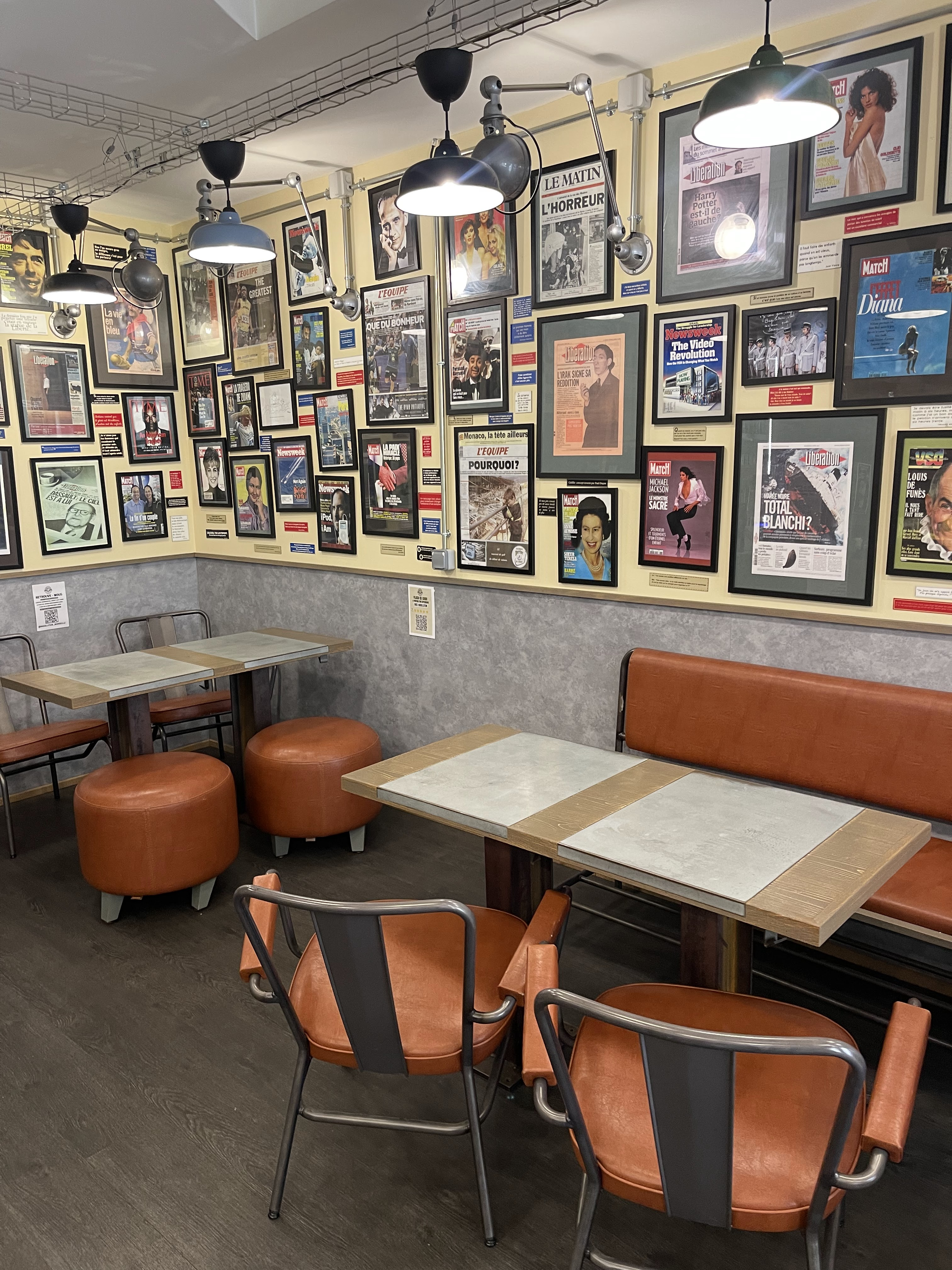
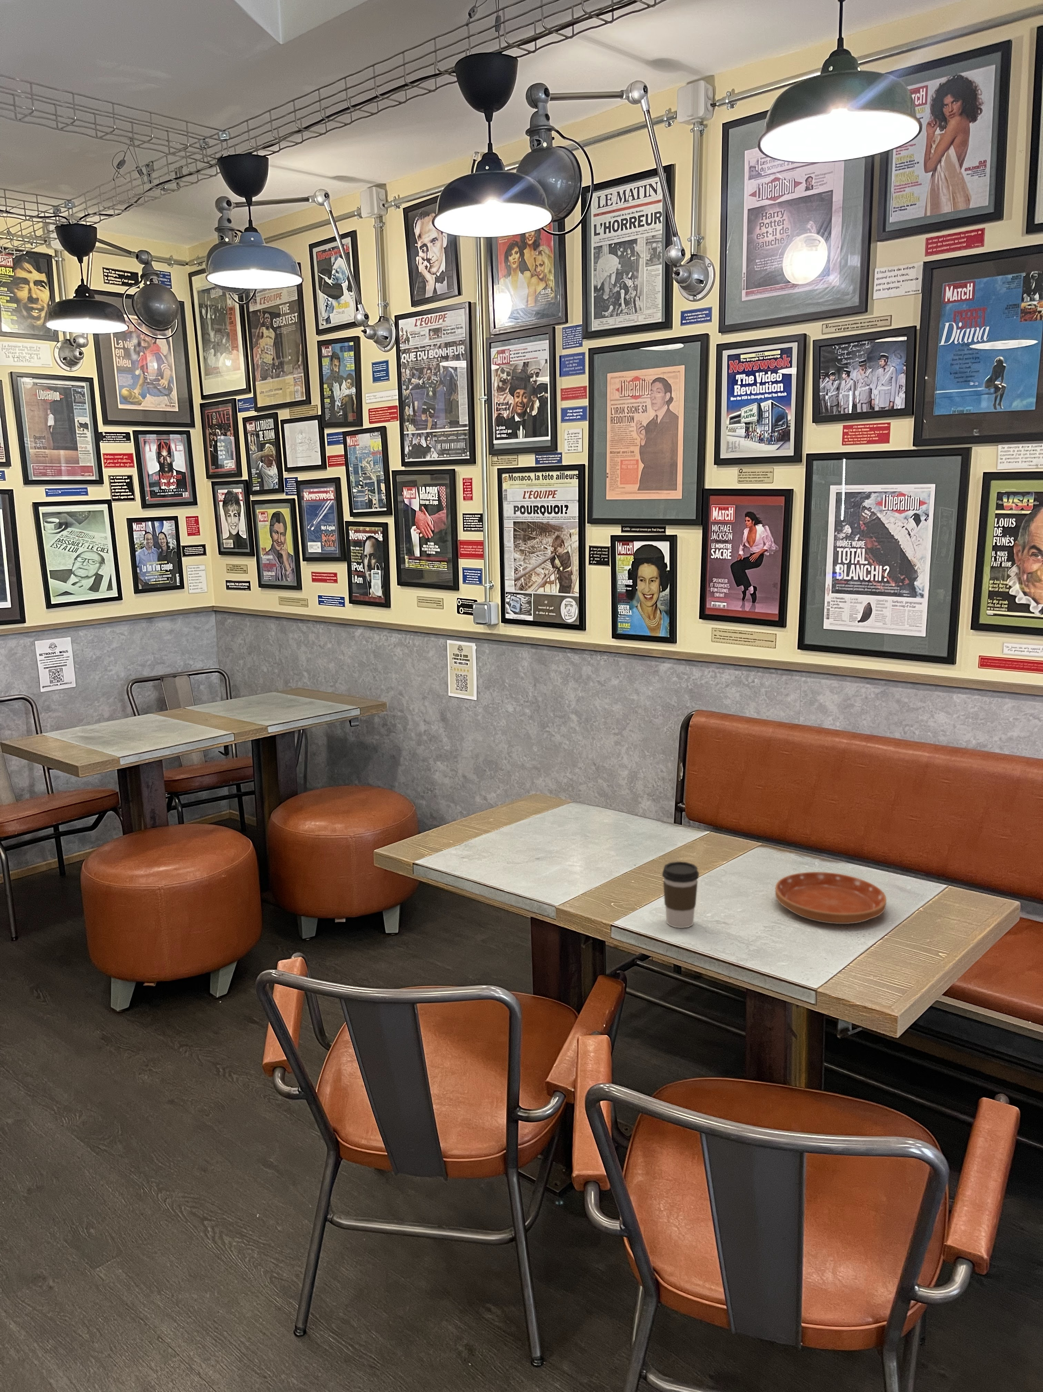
+ saucer [775,871,886,924]
+ coffee cup [662,862,699,928]
